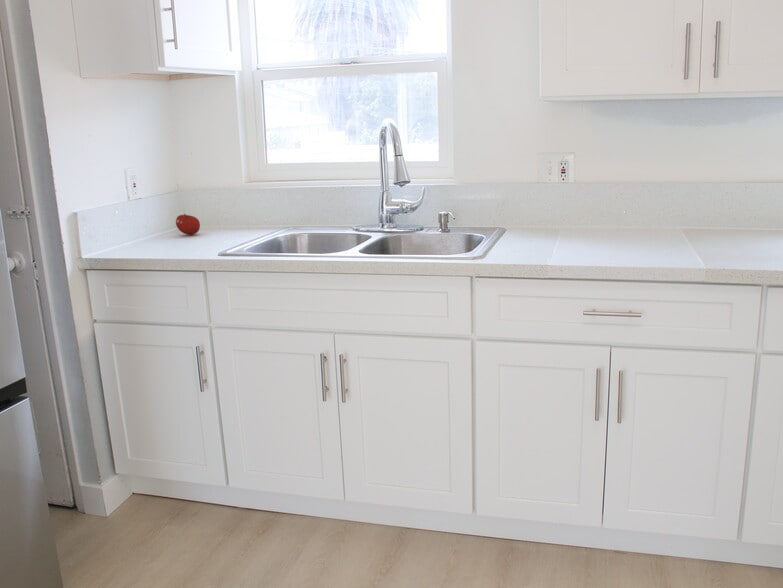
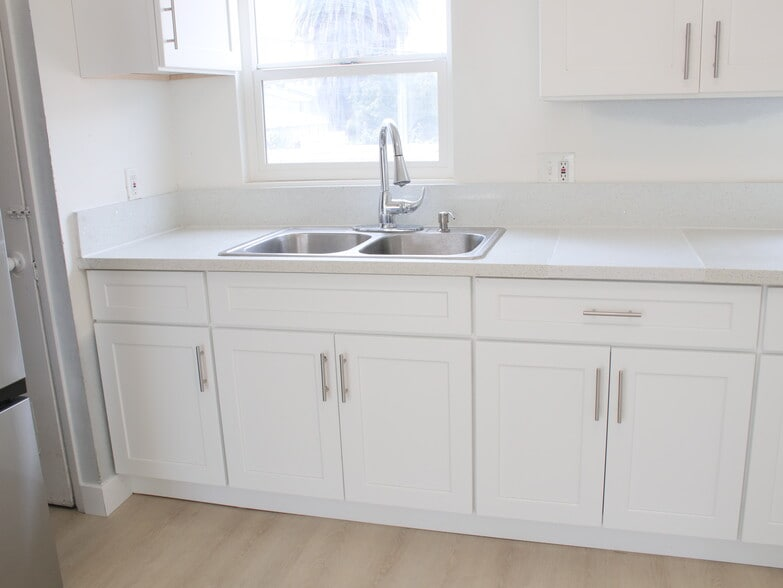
- fruit [175,213,201,236]
